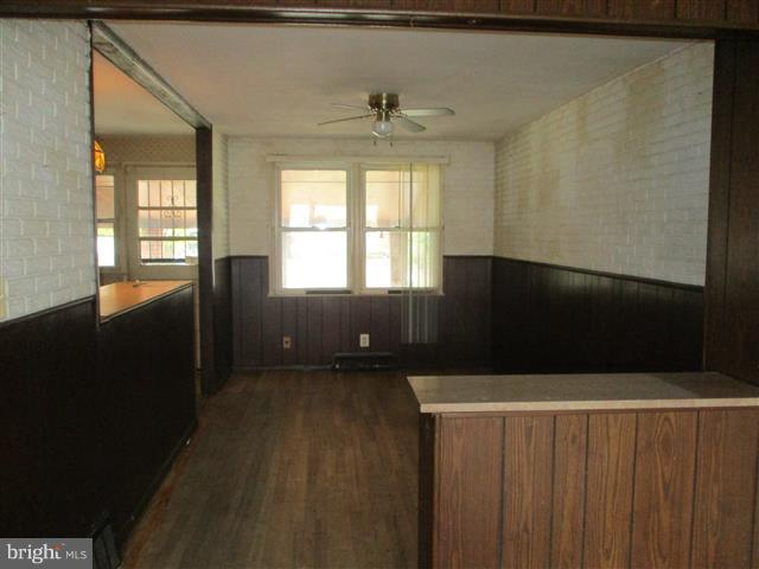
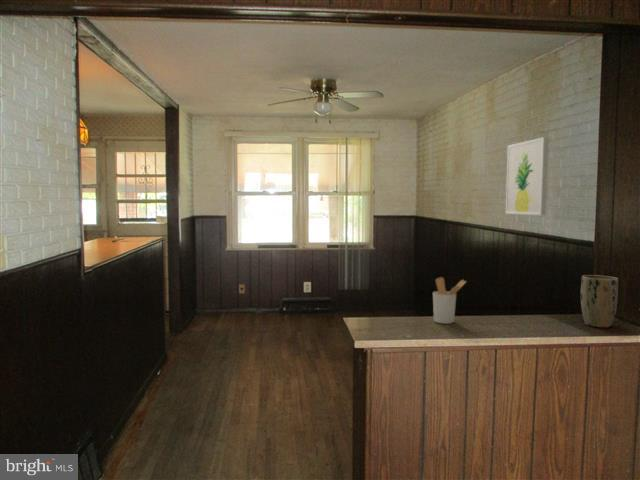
+ utensil holder [432,276,468,325]
+ wall art [505,136,550,216]
+ plant pot [580,274,619,328]
